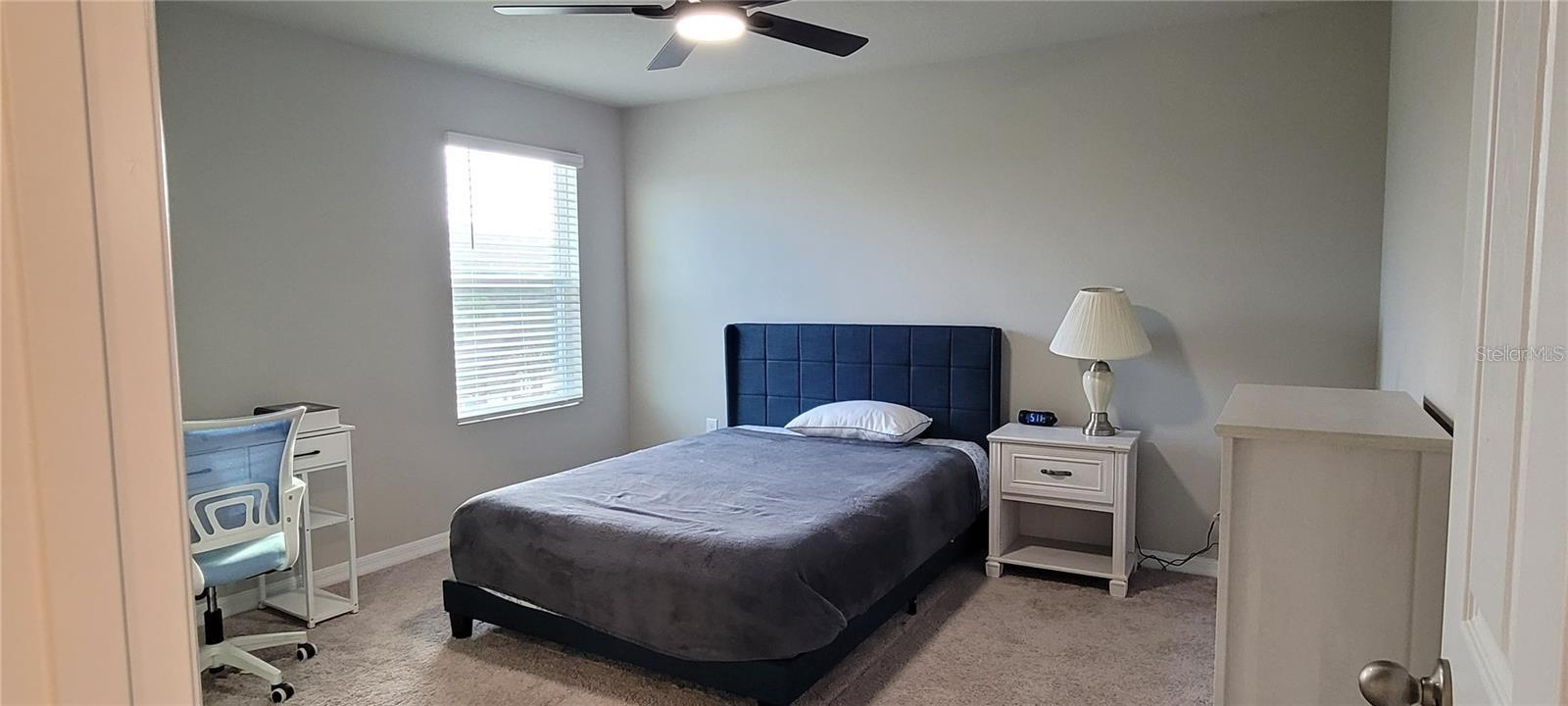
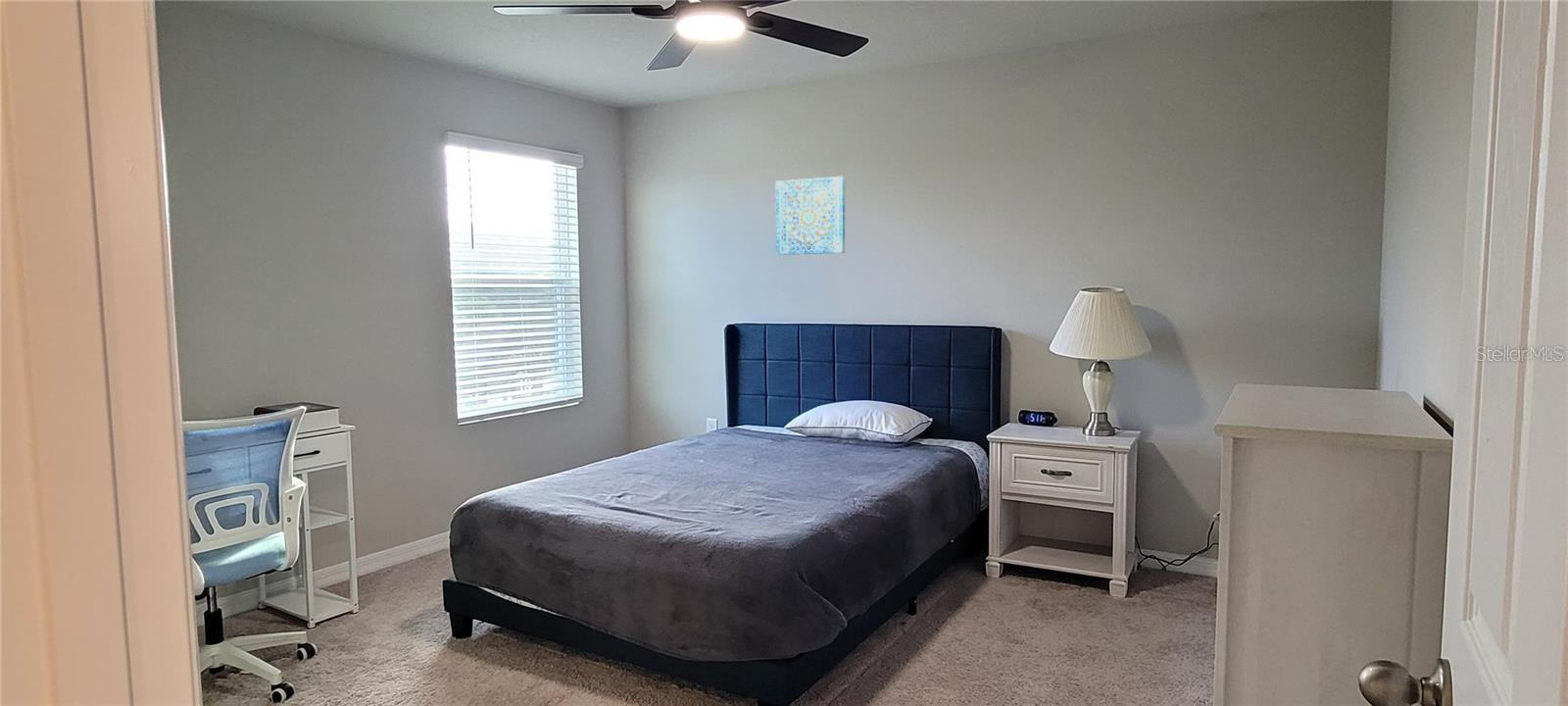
+ wall art [774,176,846,256]
